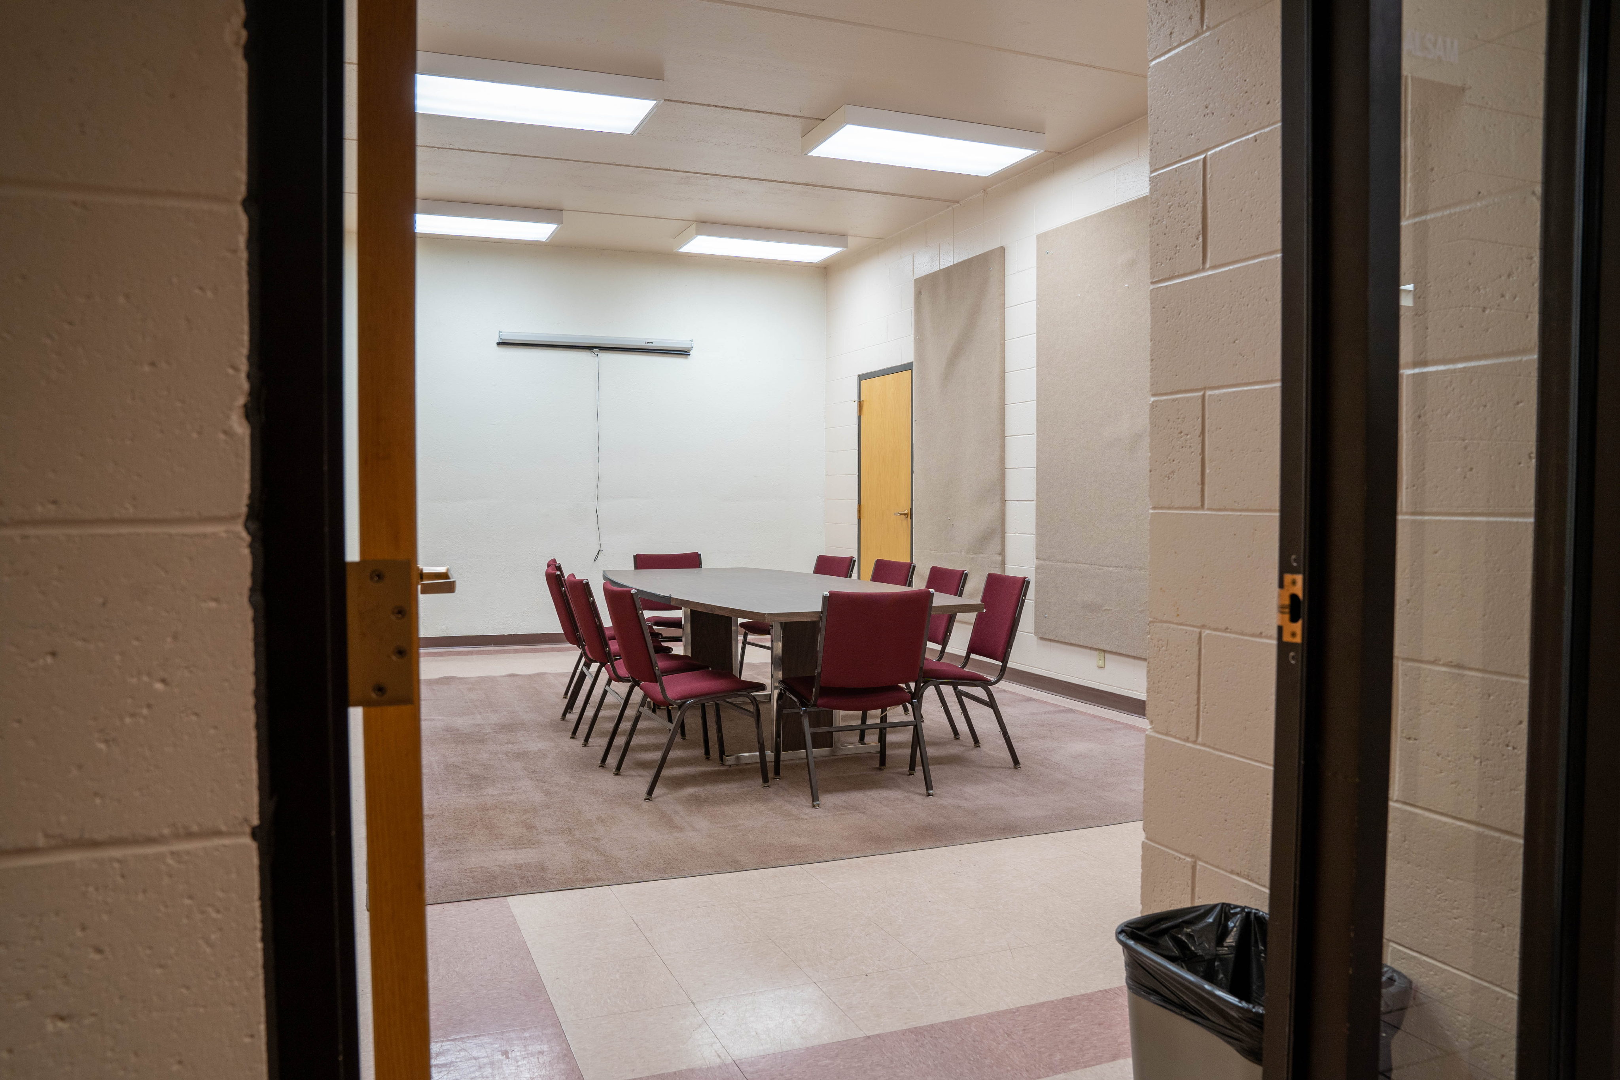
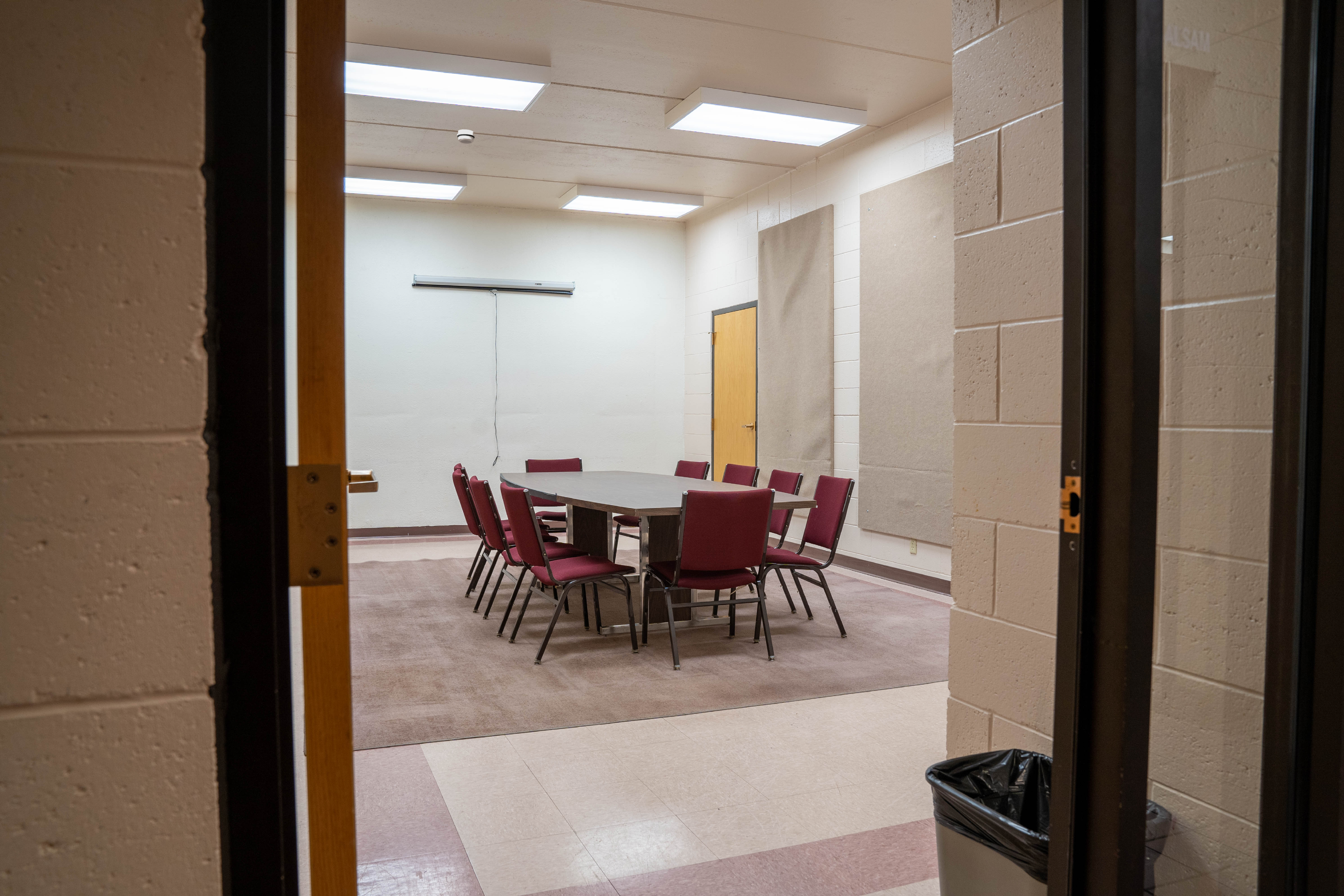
+ smoke detector [457,129,475,144]
